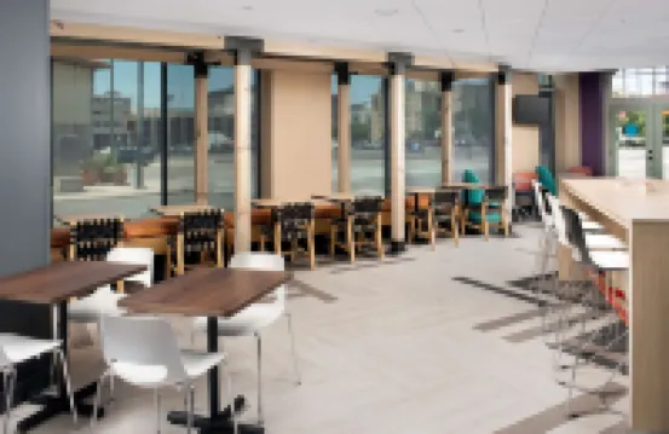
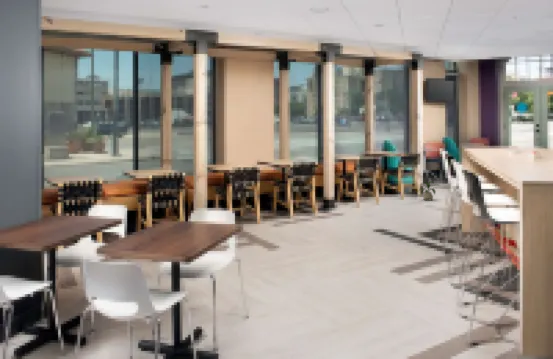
+ house plant [416,179,442,201]
